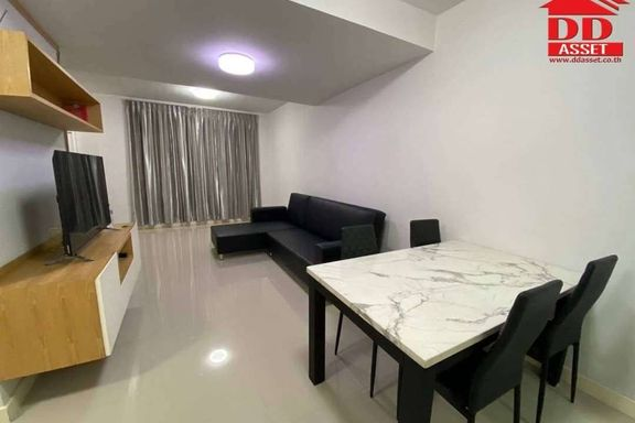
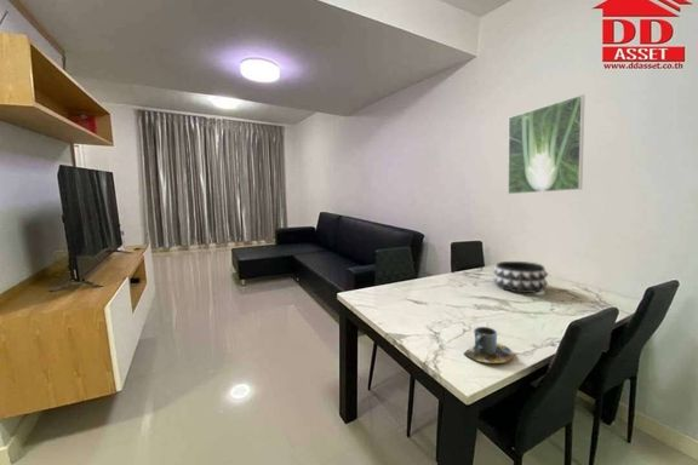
+ cup [462,326,515,364]
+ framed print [507,93,587,195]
+ decorative bowl [492,260,549,294]
